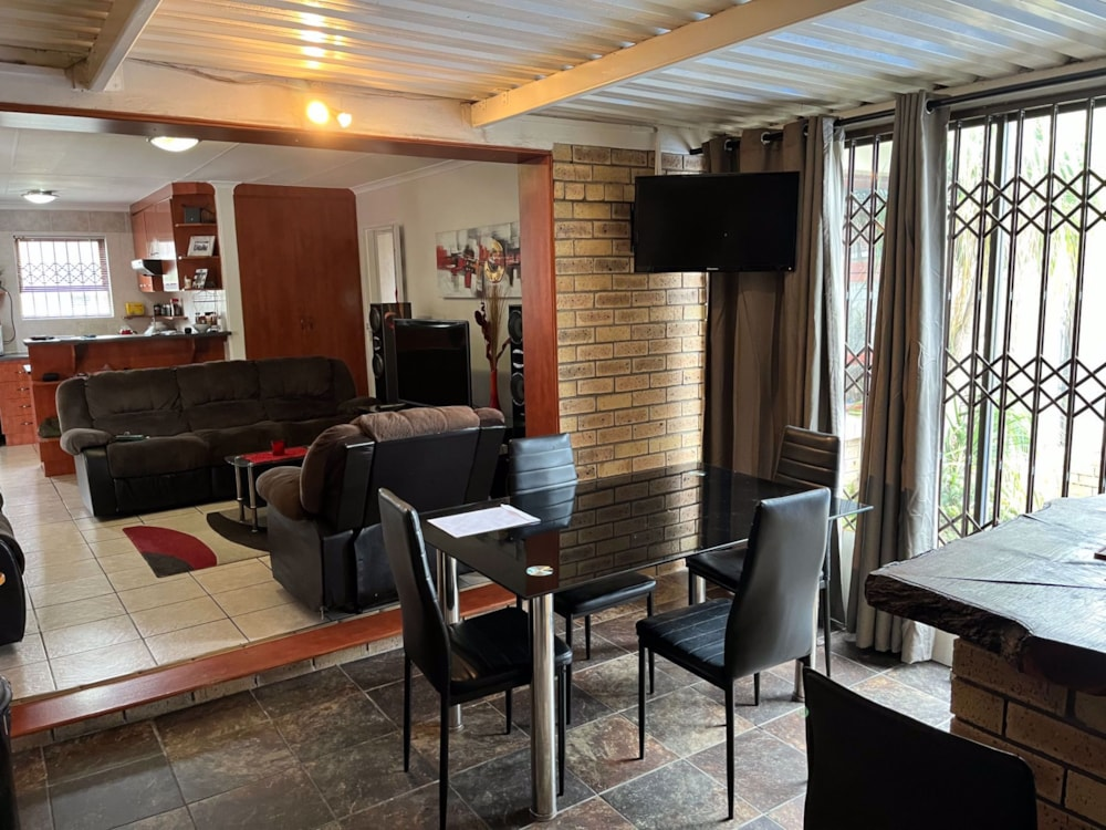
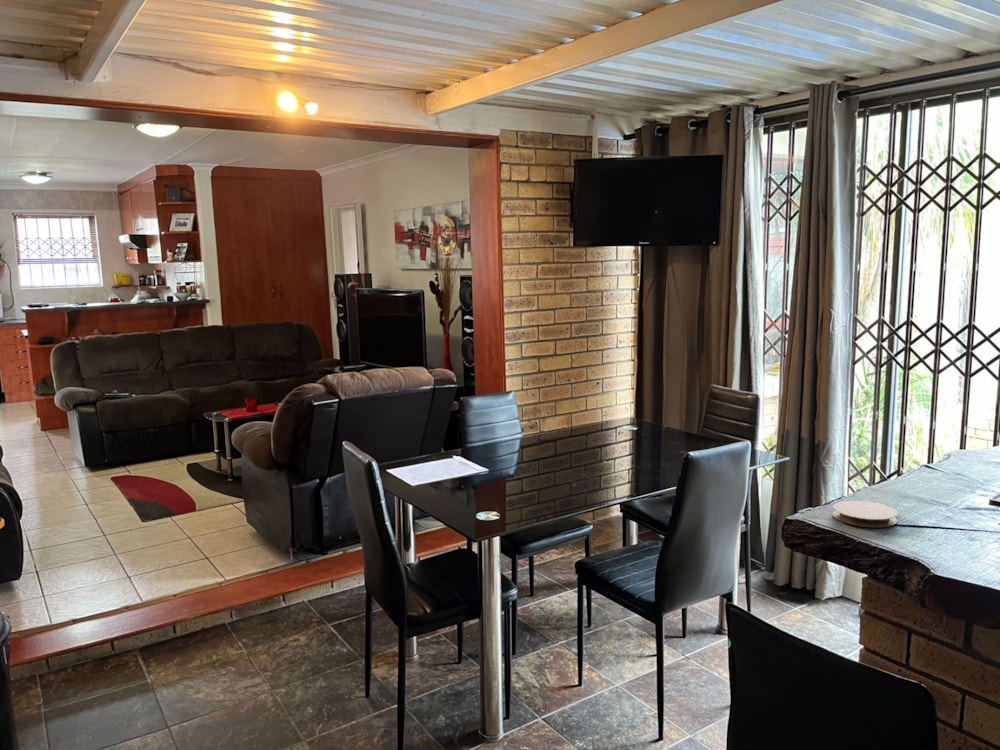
+ coaster [832,500,899,528]
